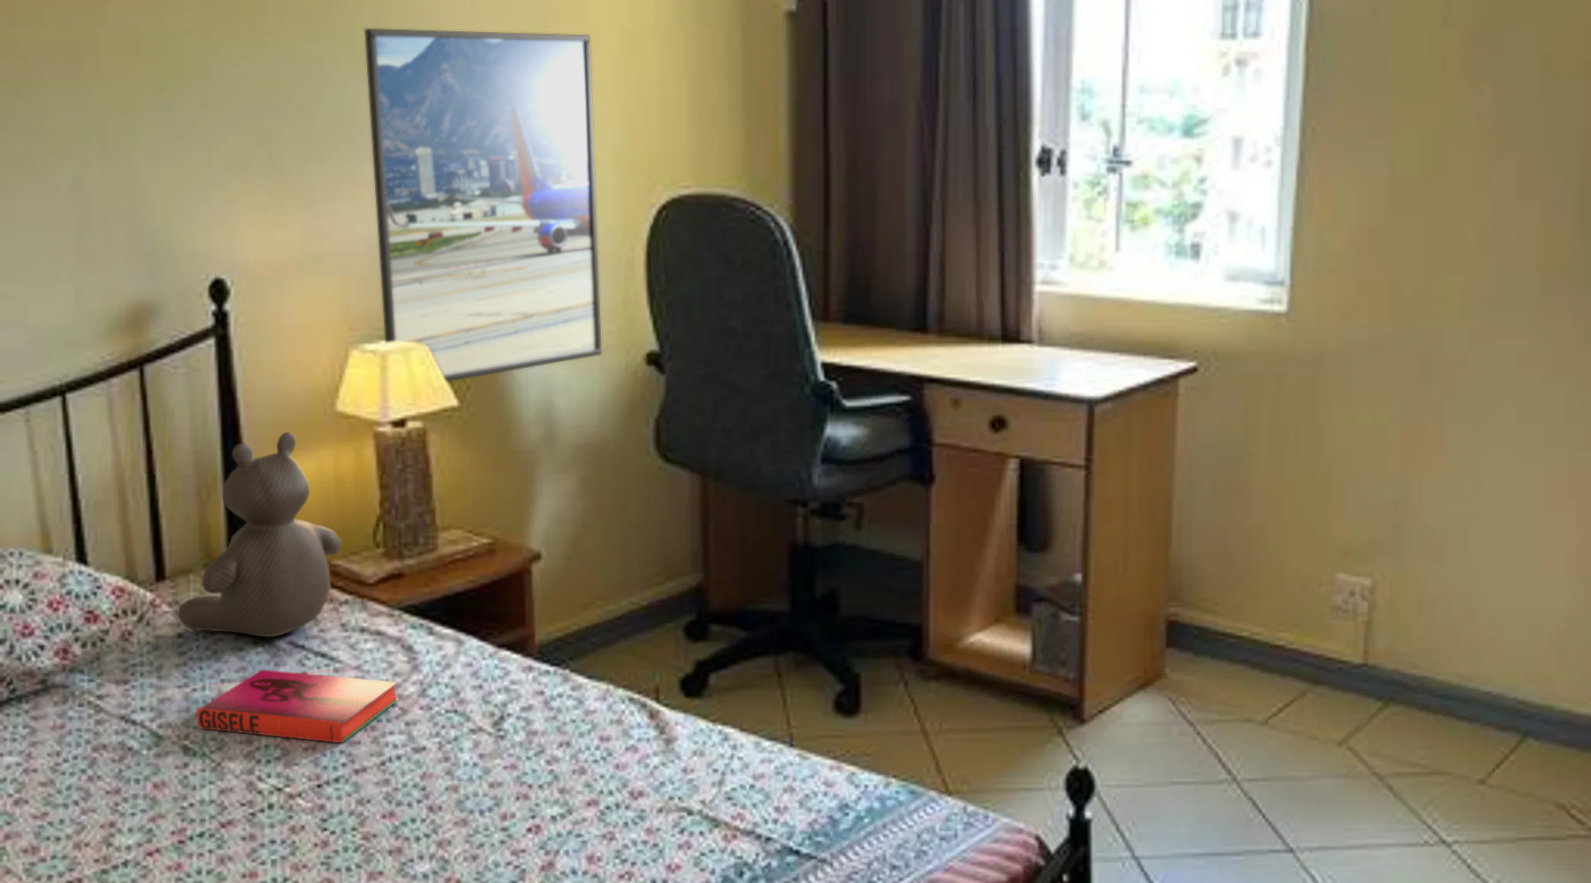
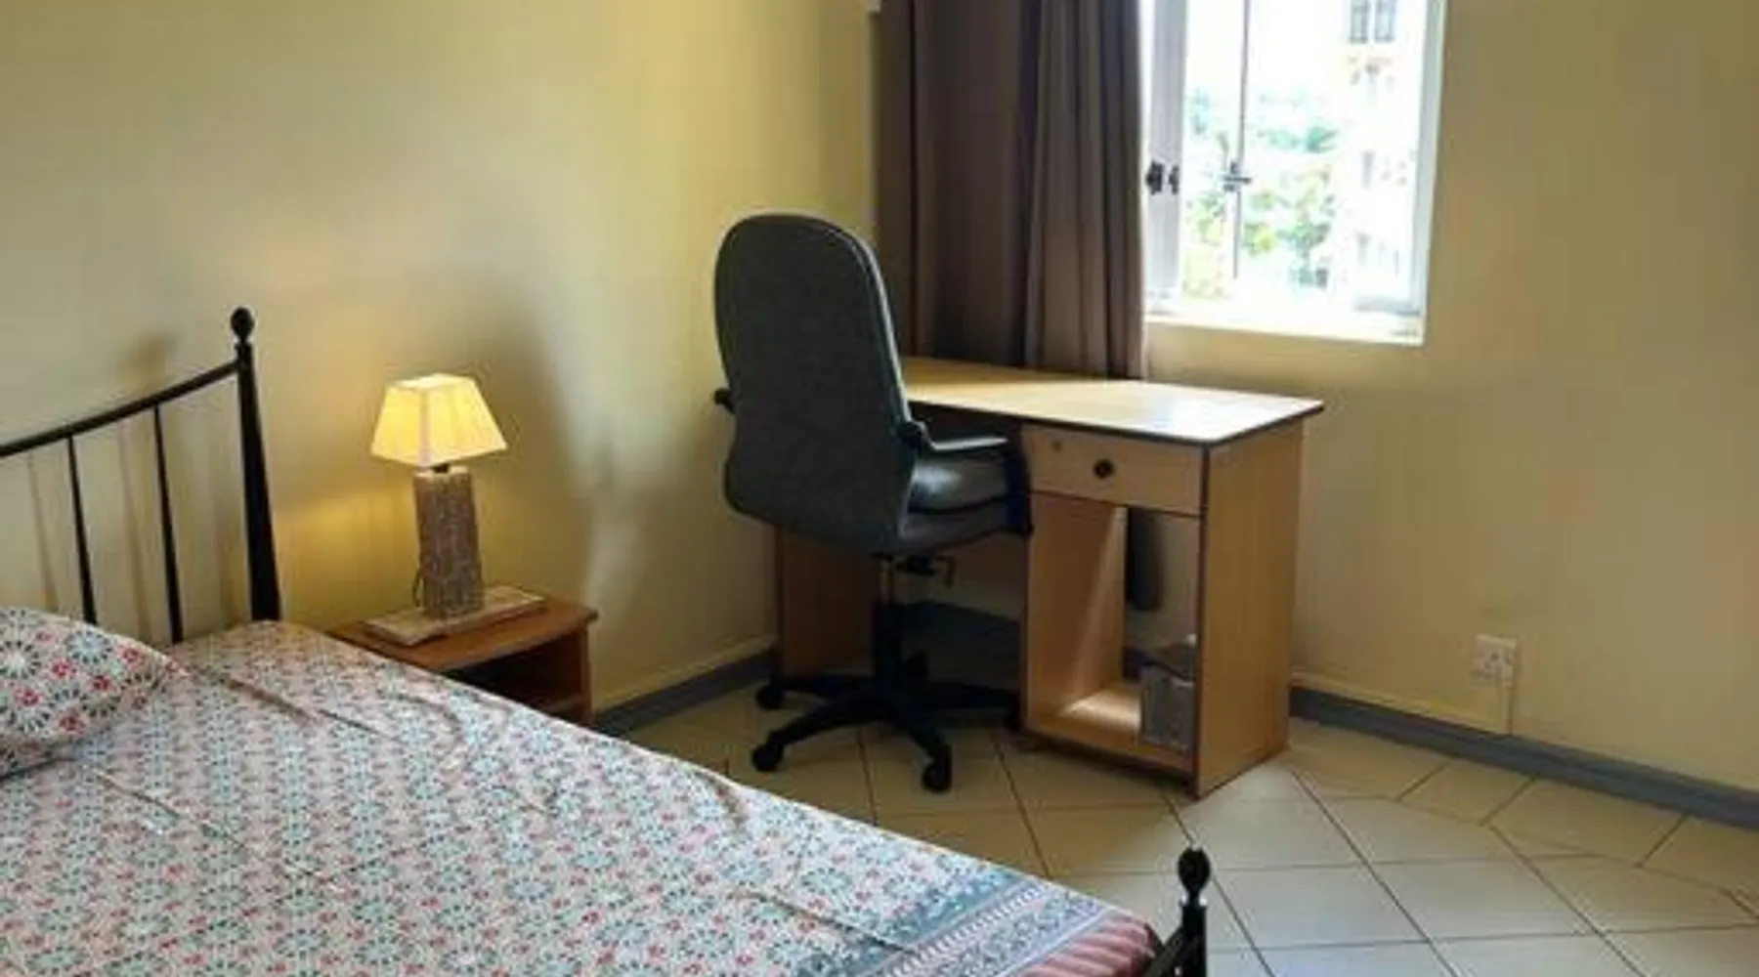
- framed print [363,27,603,383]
- hardback book [196,669,399,745]
- teddy bear [176,431,343,637]
